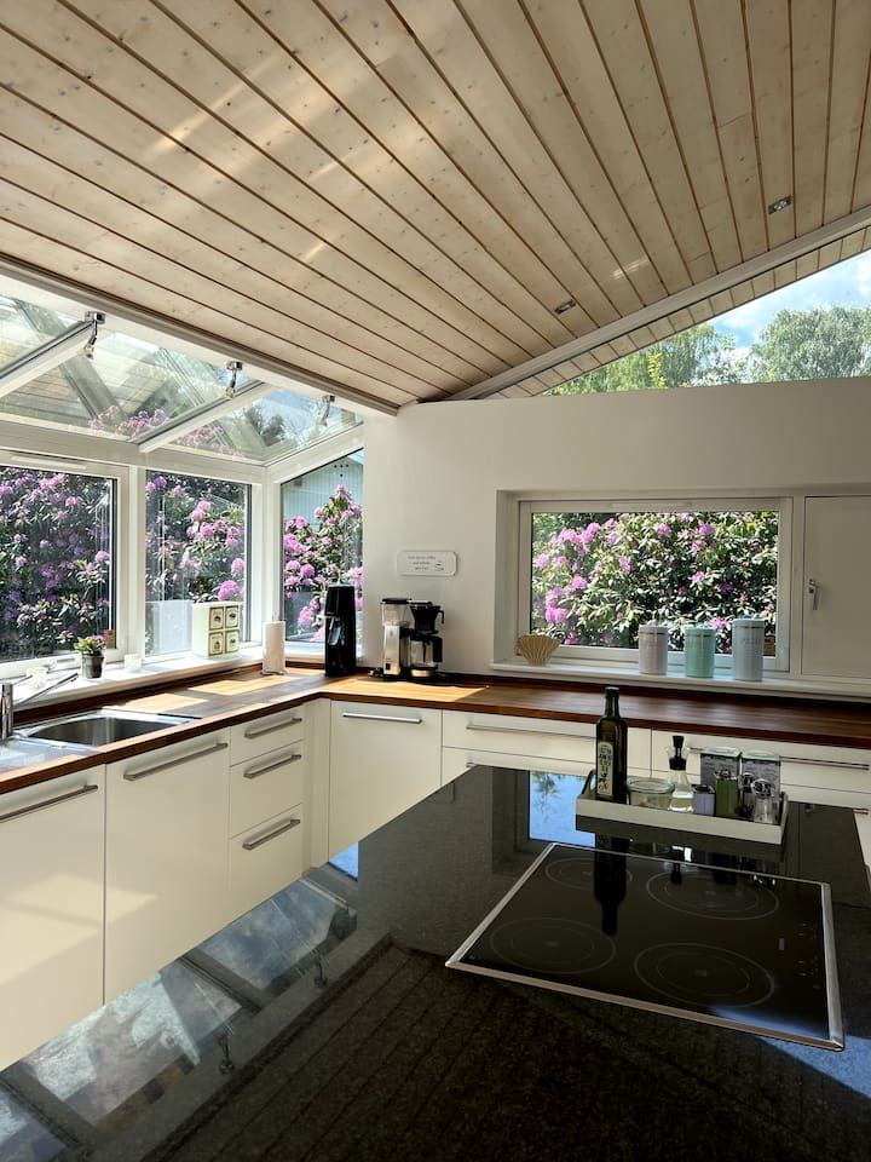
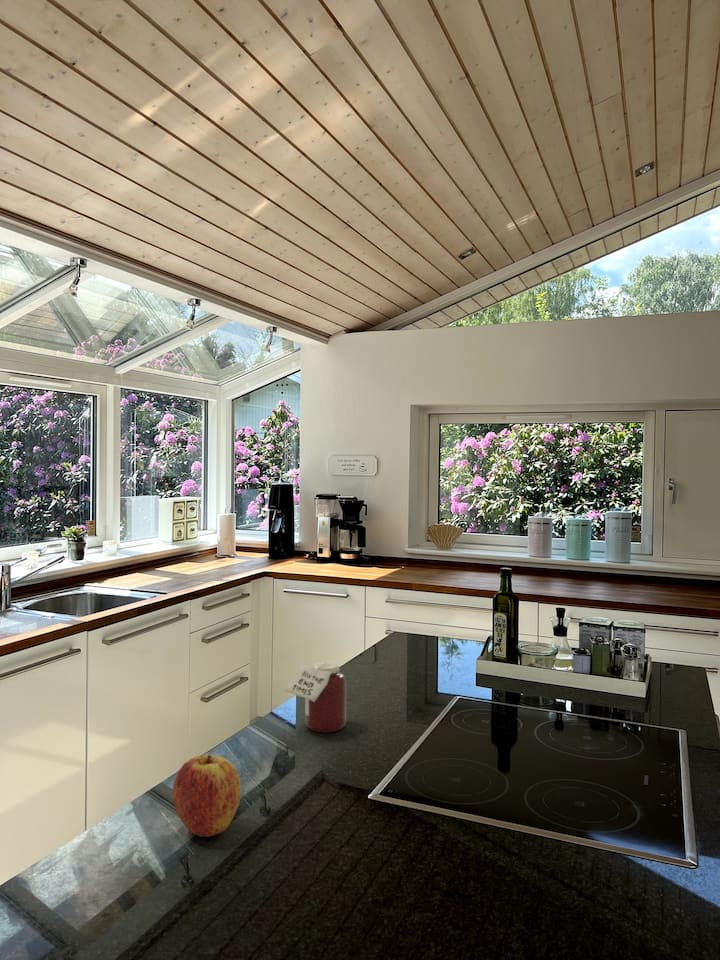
+ jar [283,661,347,733]
+ apple [172,754,242,838]
